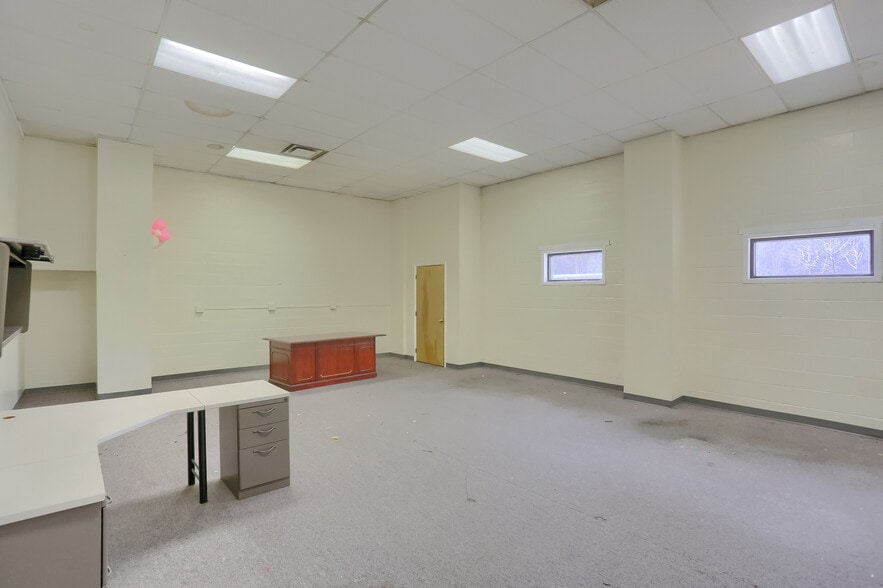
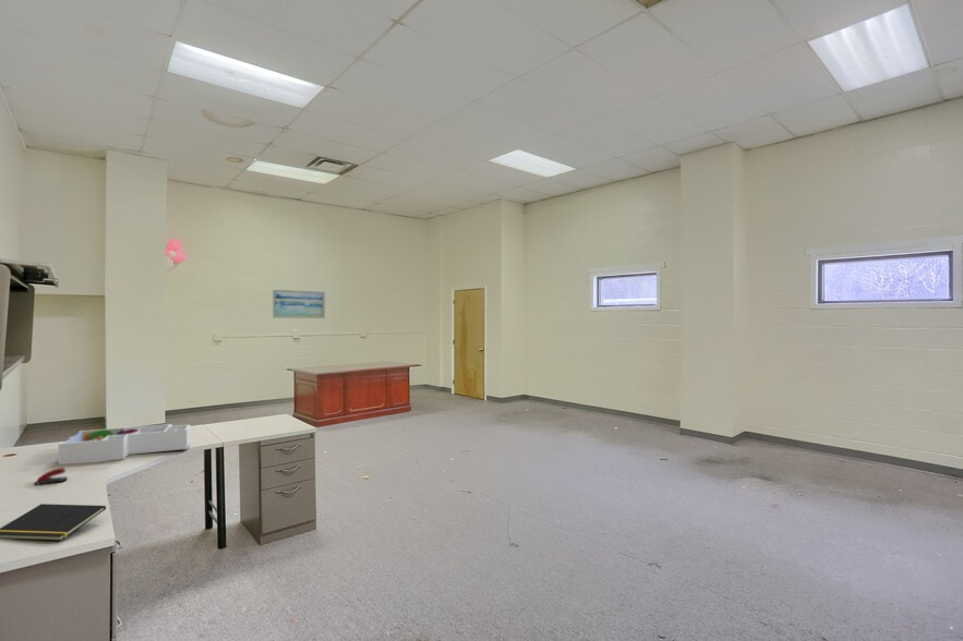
+ desk organizer [58,423,192,465]
+ stapler [34,467,68,486]
+ notepad [0,503,107,542]
+ wall art [272,289,326,319]
